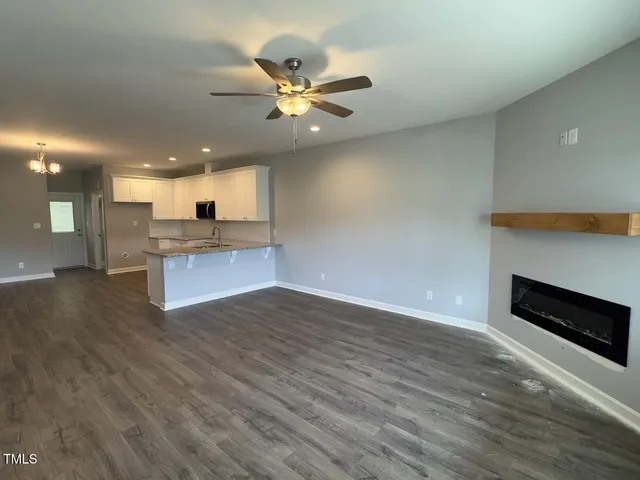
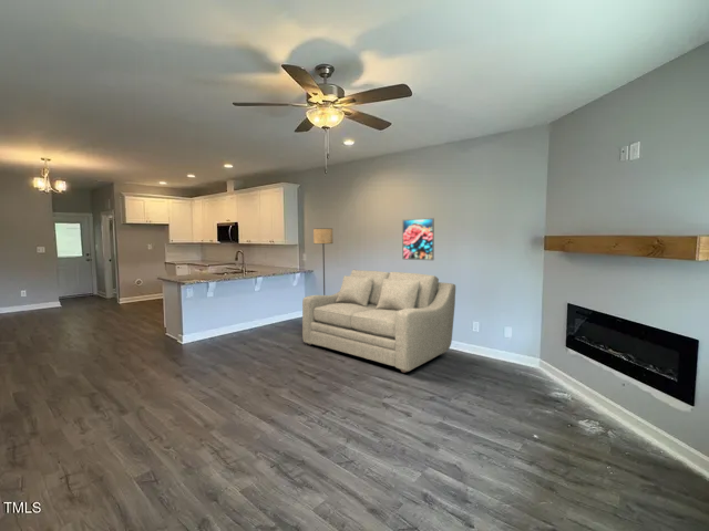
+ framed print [401,217,435,261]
+ sofa [301,269,456,374]
+ floor lamp [312,227,333,295]
